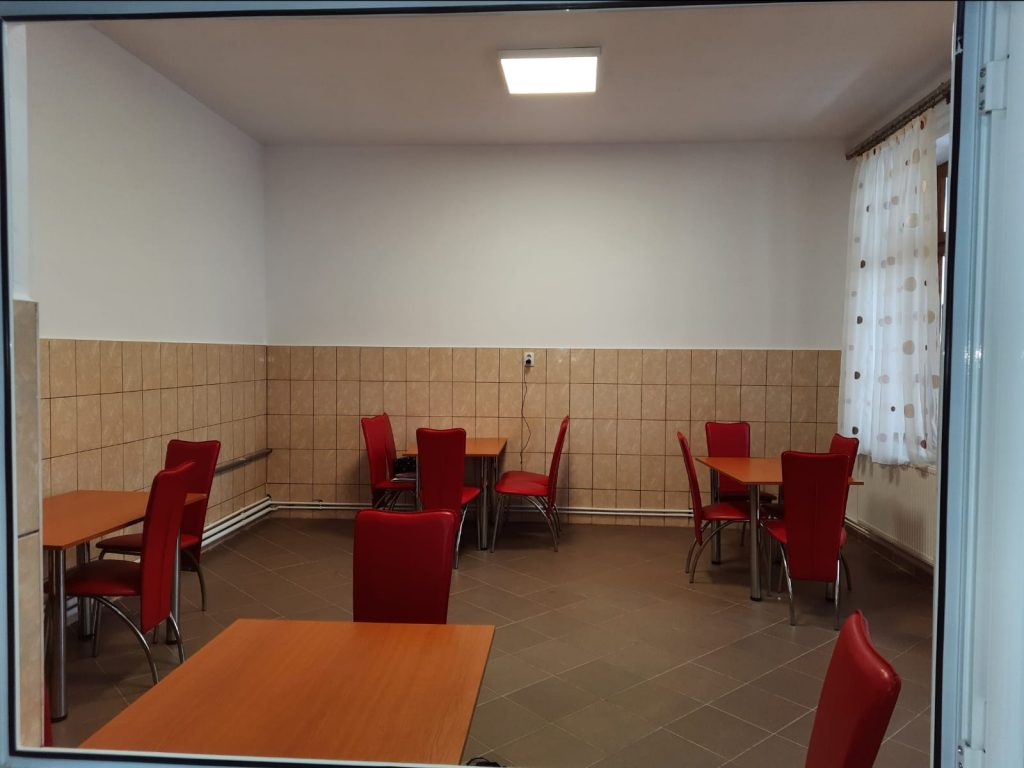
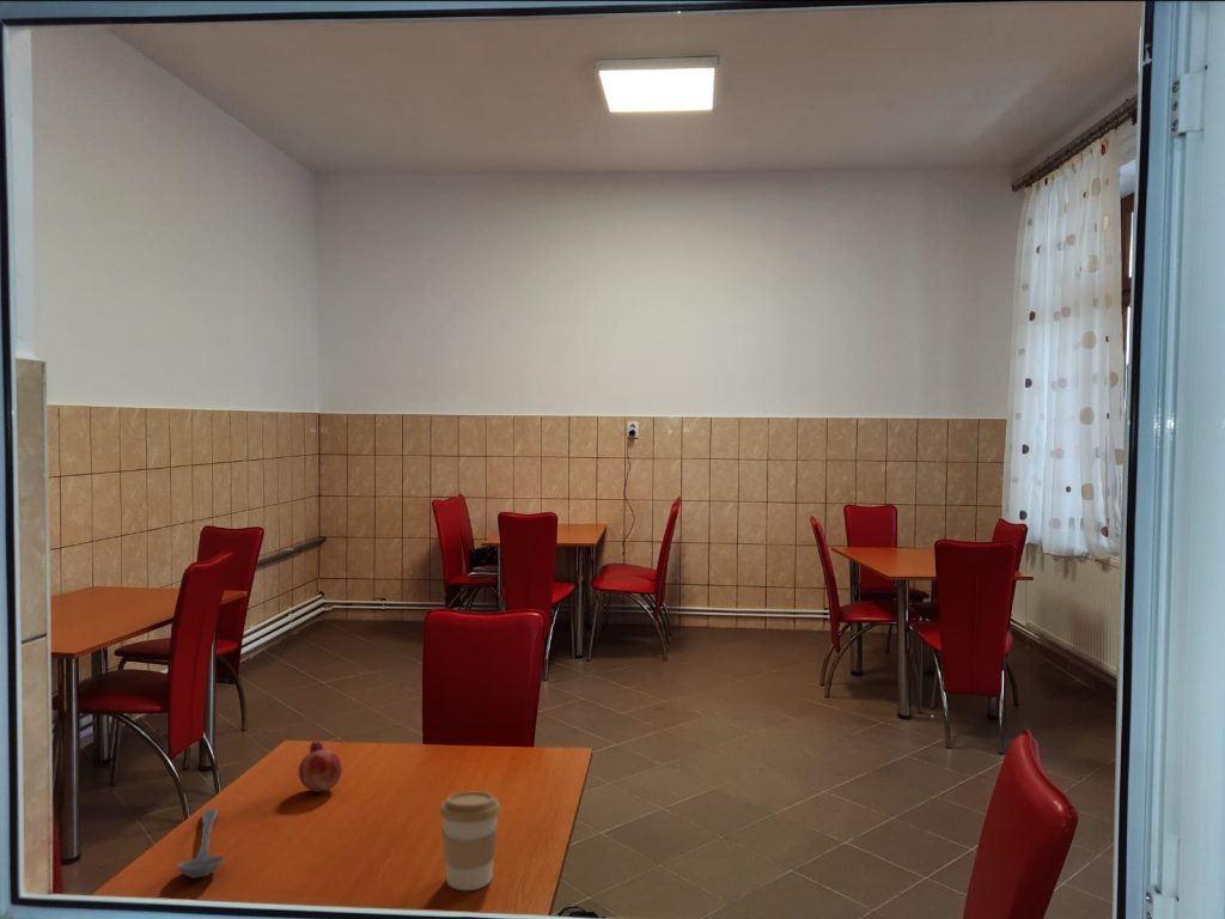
+ stirrer [176,808,226,880]
+ fruit [298,740,343,795]
+ coffee cup [438,791,502,891]
